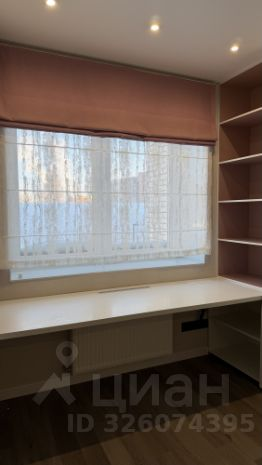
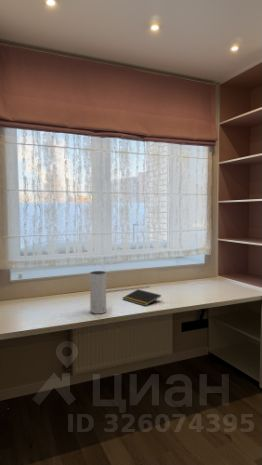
+ notepad [122,288,162,307]
+ speaker [89,270,107,315]
